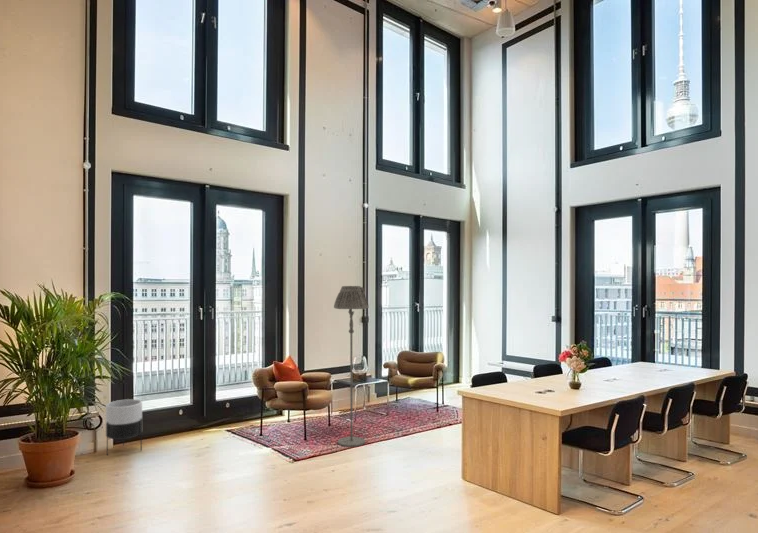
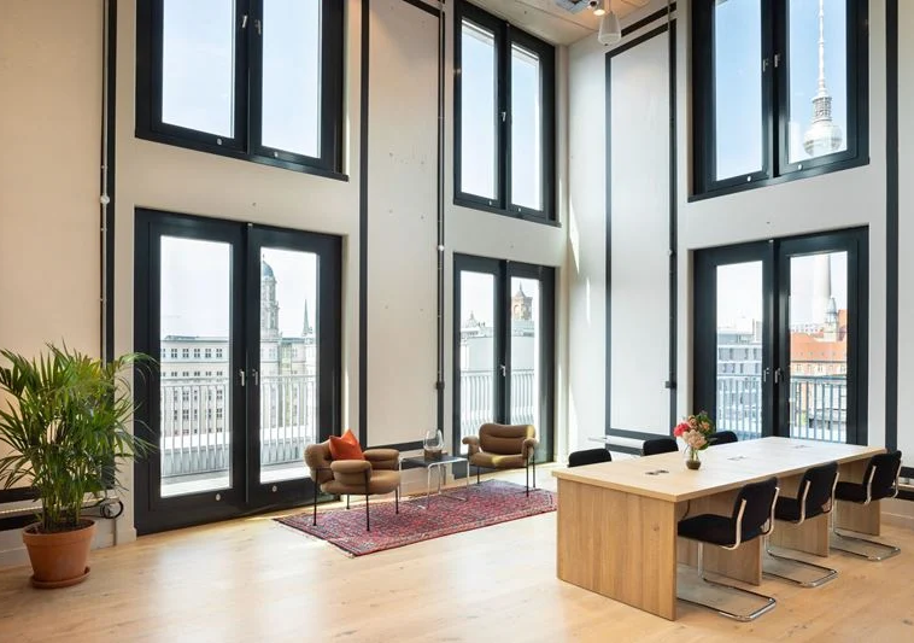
- planter [105,398,143,456]
- floor lamp [333,285,370,448]
